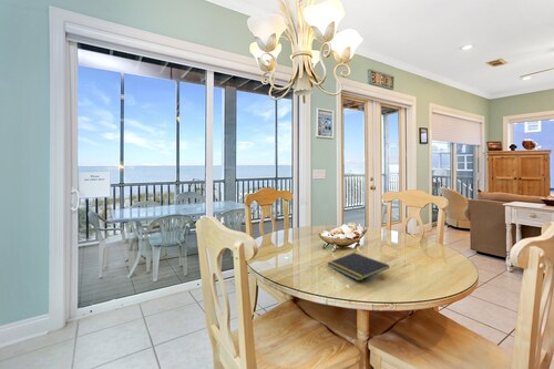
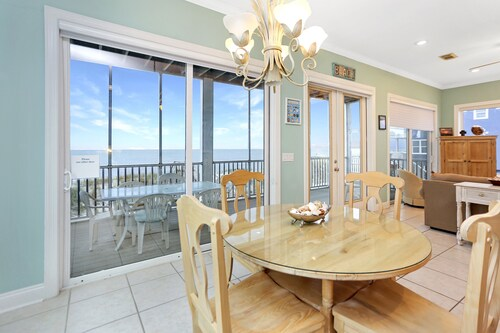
- notepad [326,252,390,281]
